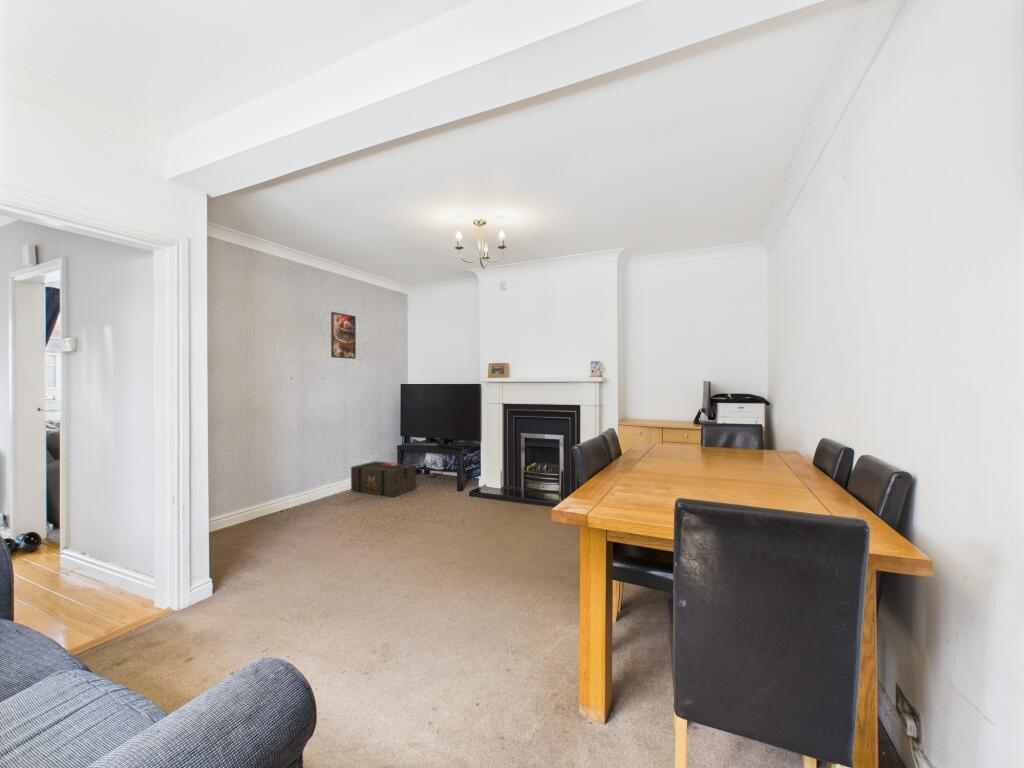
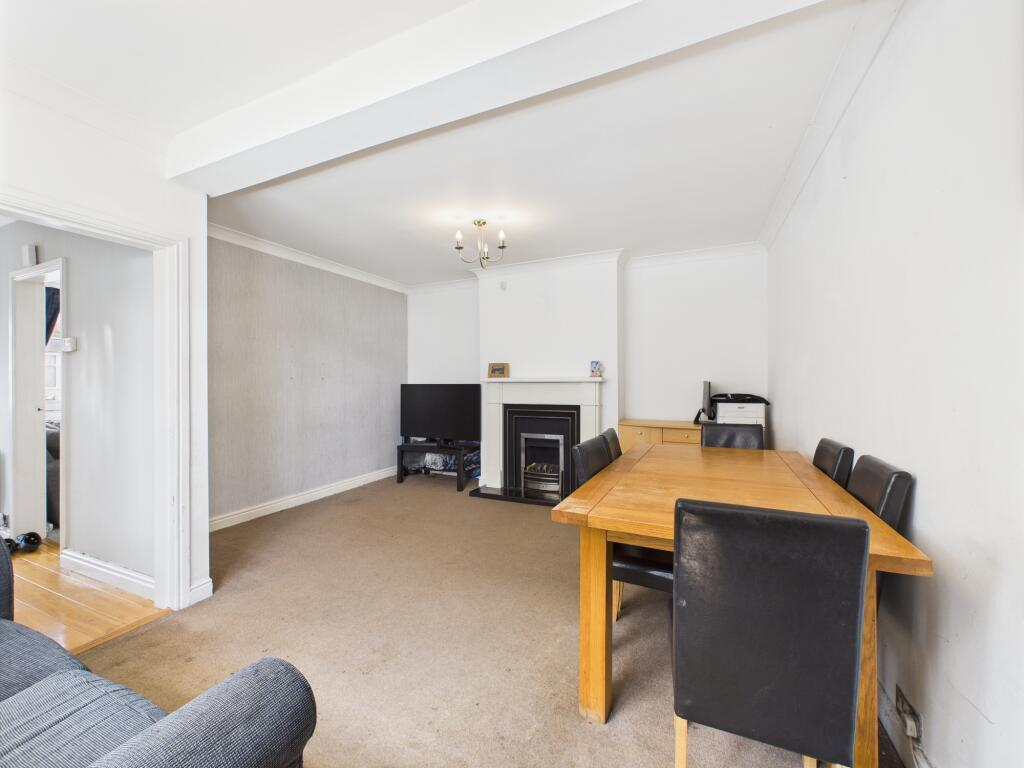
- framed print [330,311,357,360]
- cardboard box [350,460,417,498]
